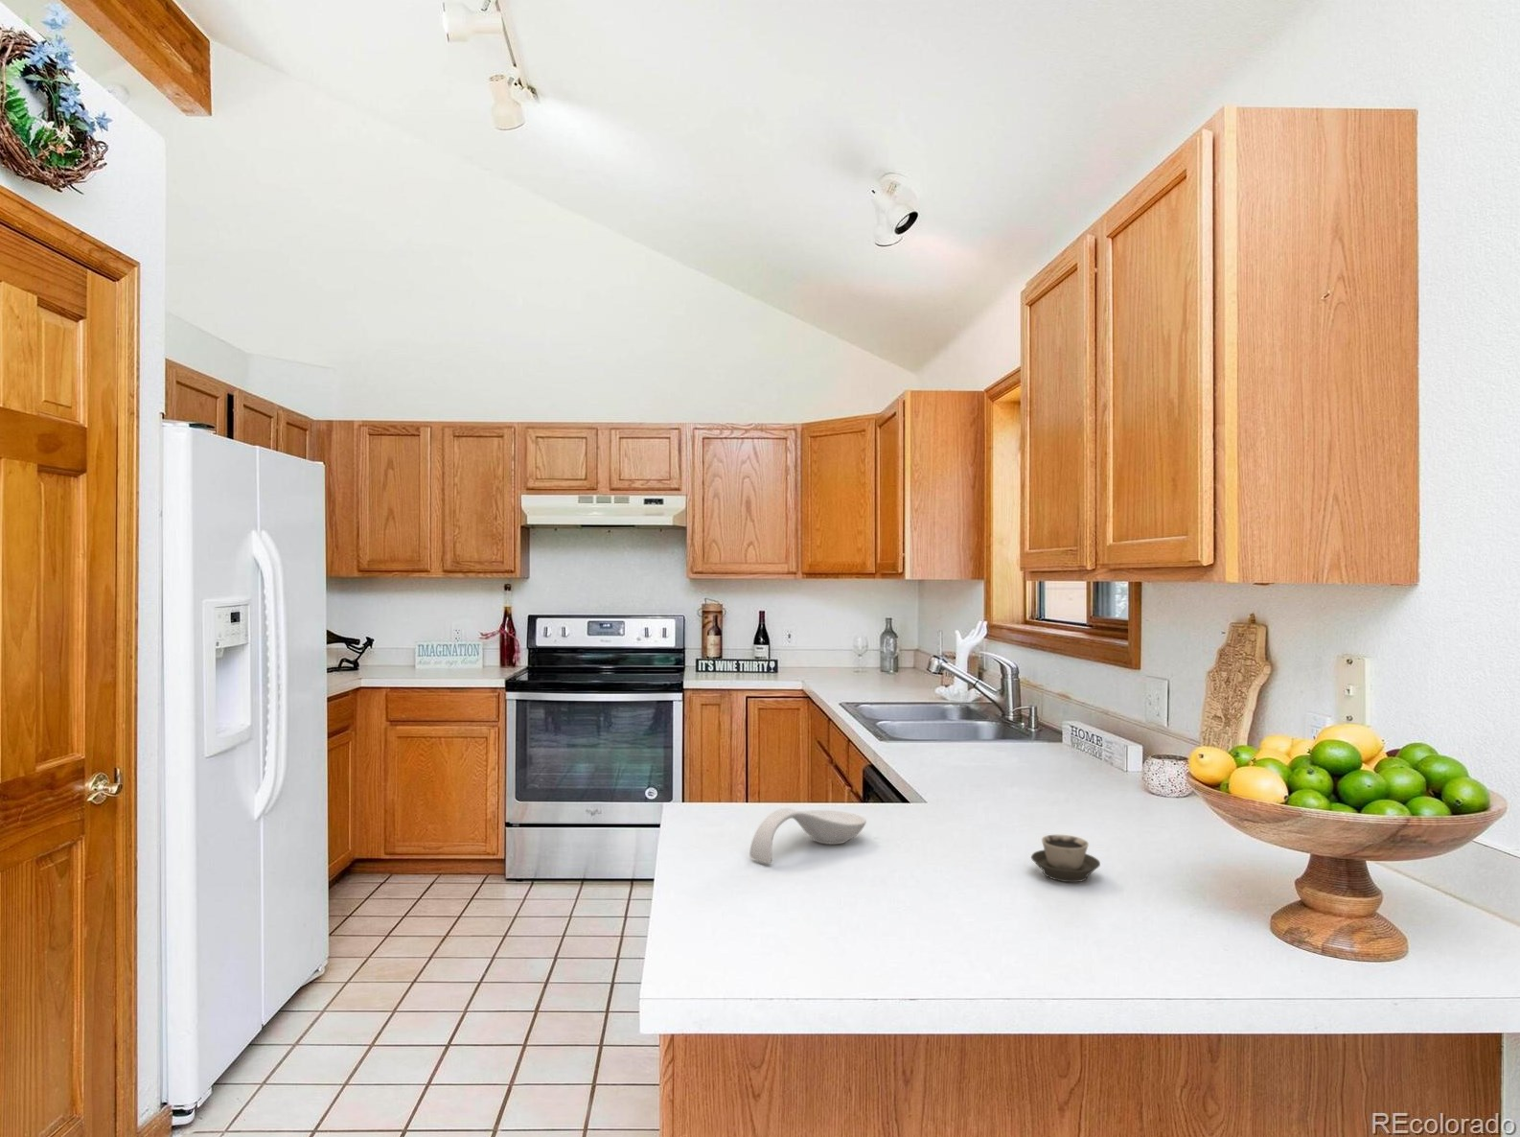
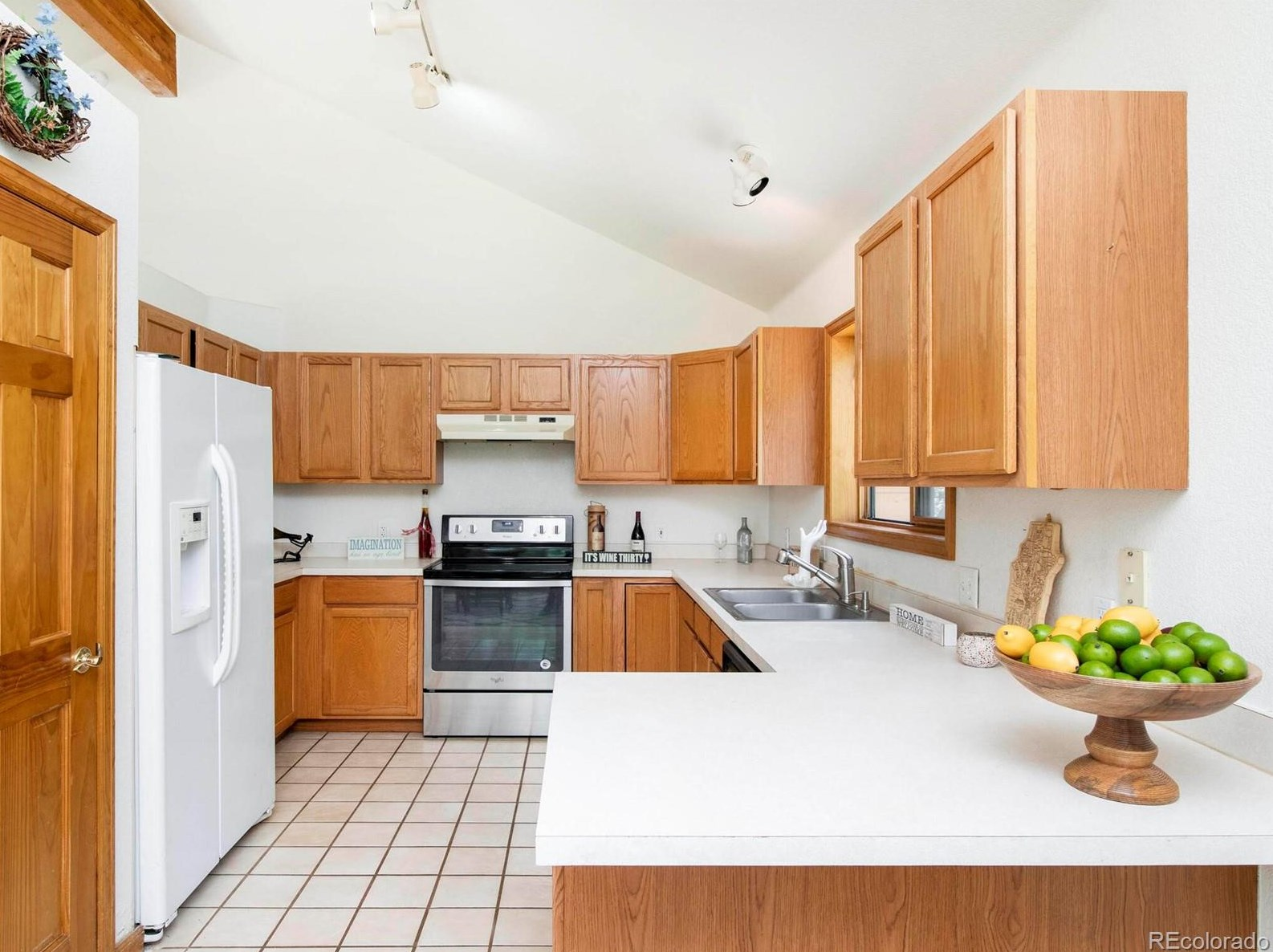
- spoon rest [749,807,867,863]
- cup [1030,834,1101,883]
